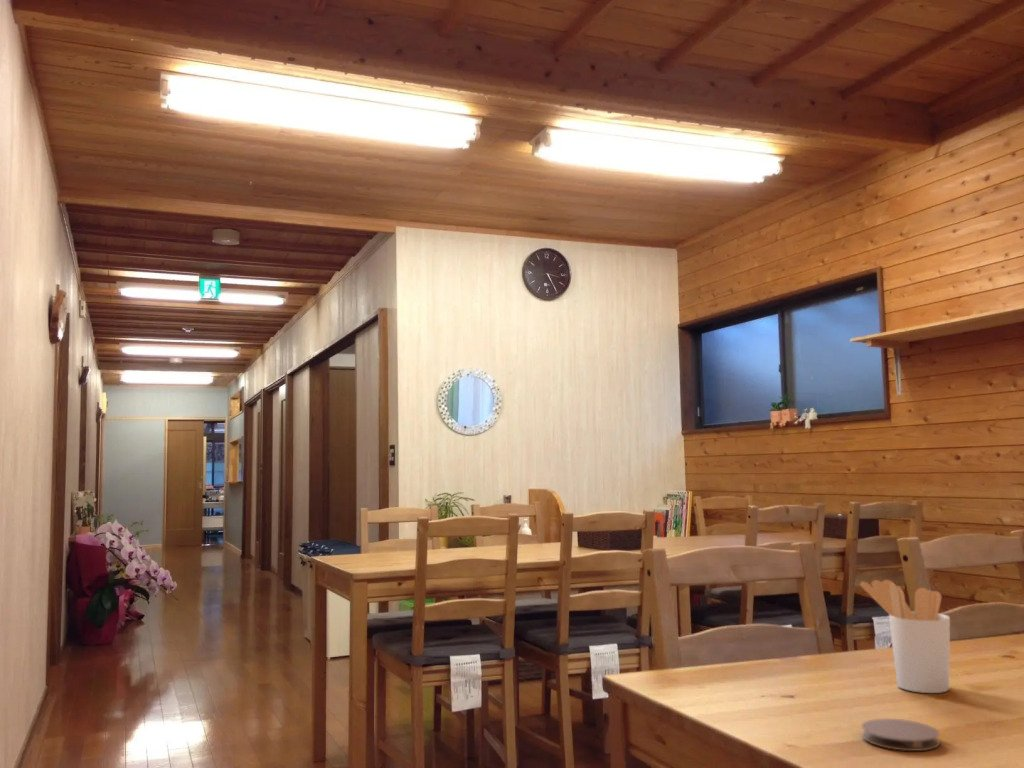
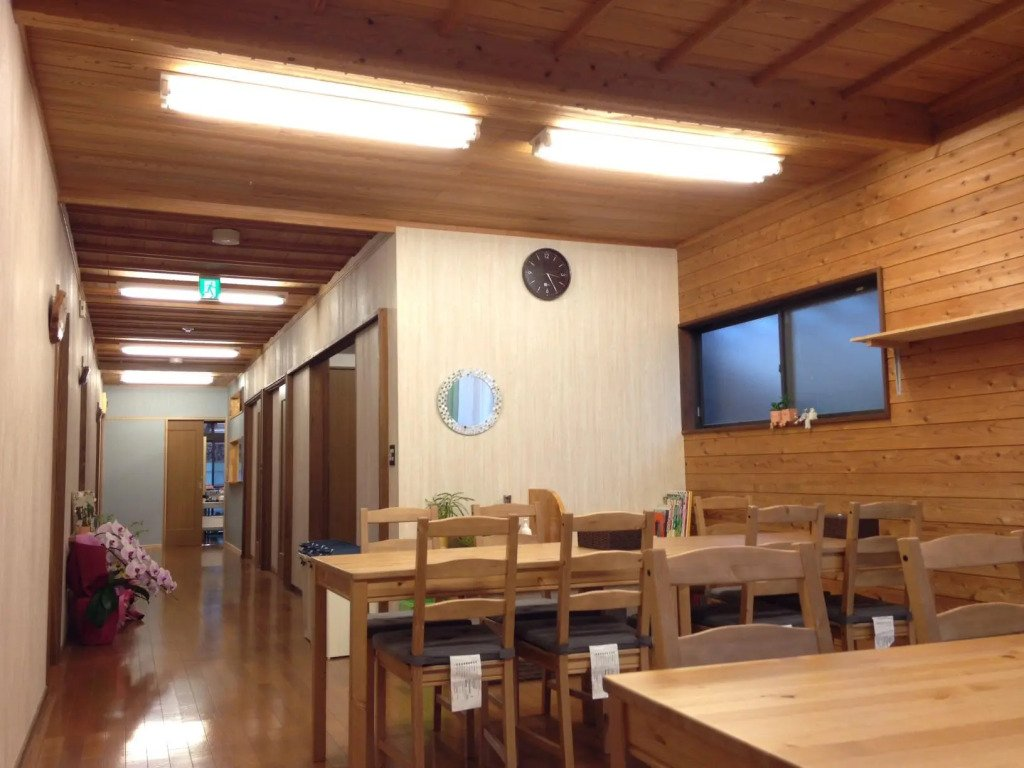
- utensil holder [859,579,951,694]
- coaster [861,718,941,752]
